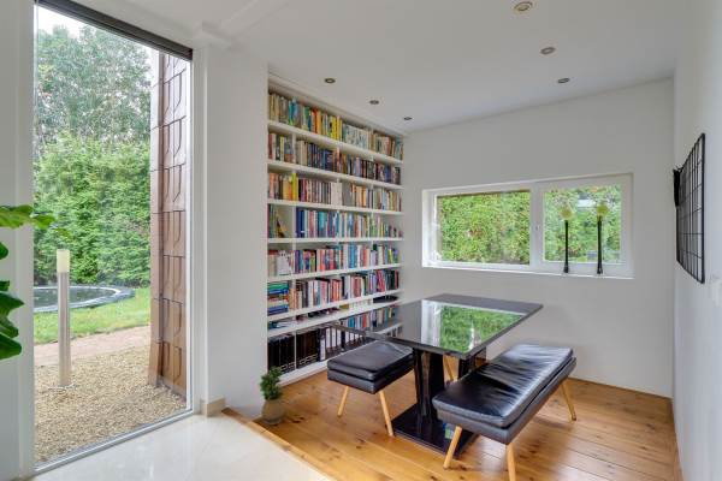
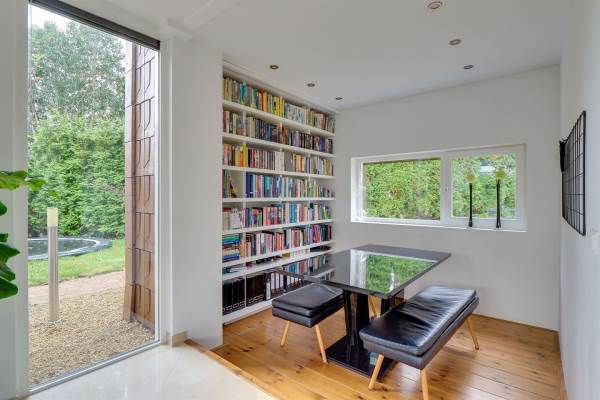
- potted plant [258,364,286,426]
